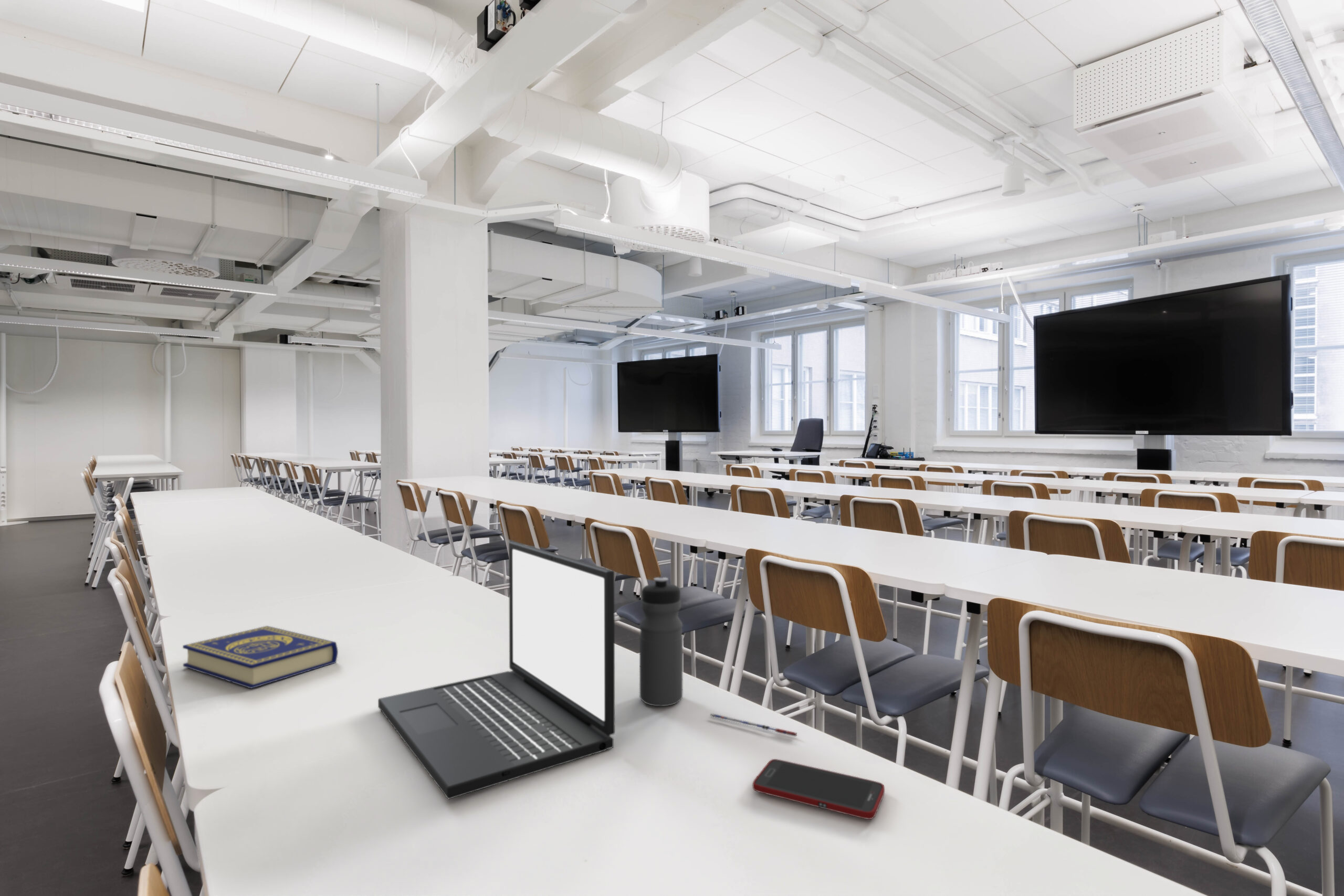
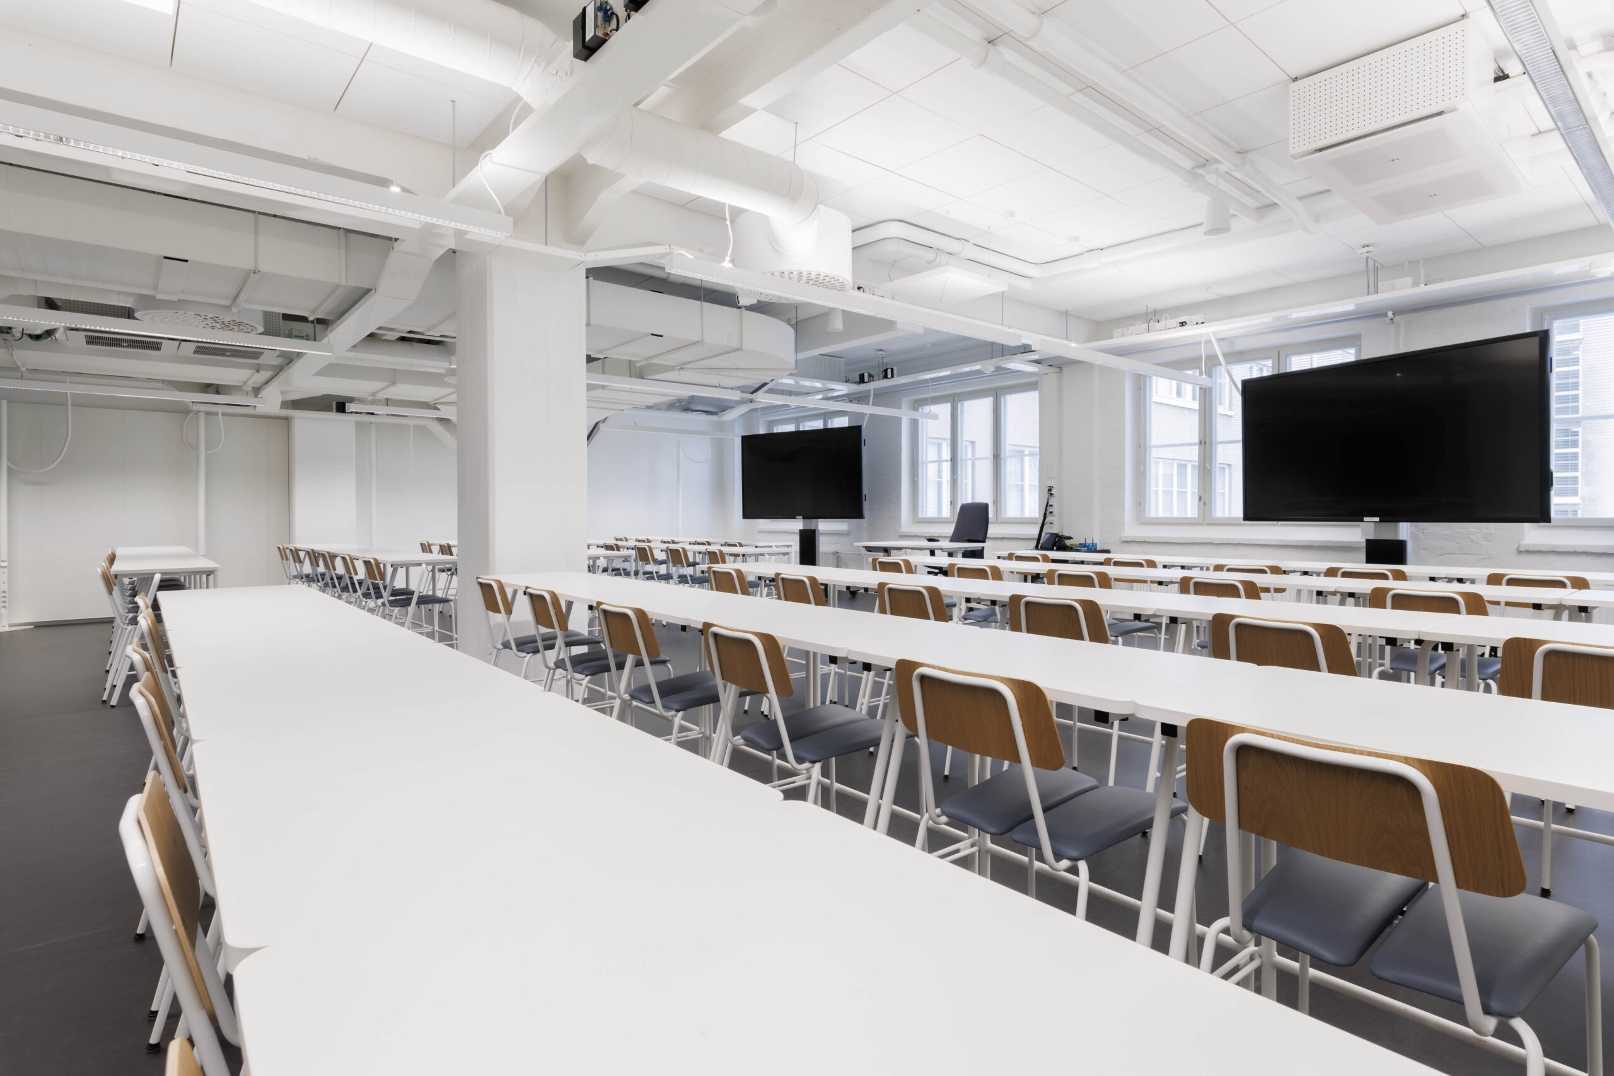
- laptop [377,541,615,800]
- book [182,625,339,689]
- pen [709,713,798,737]
- water bottle [639,577,683,707]
- cell phone [752,758,885,820]
